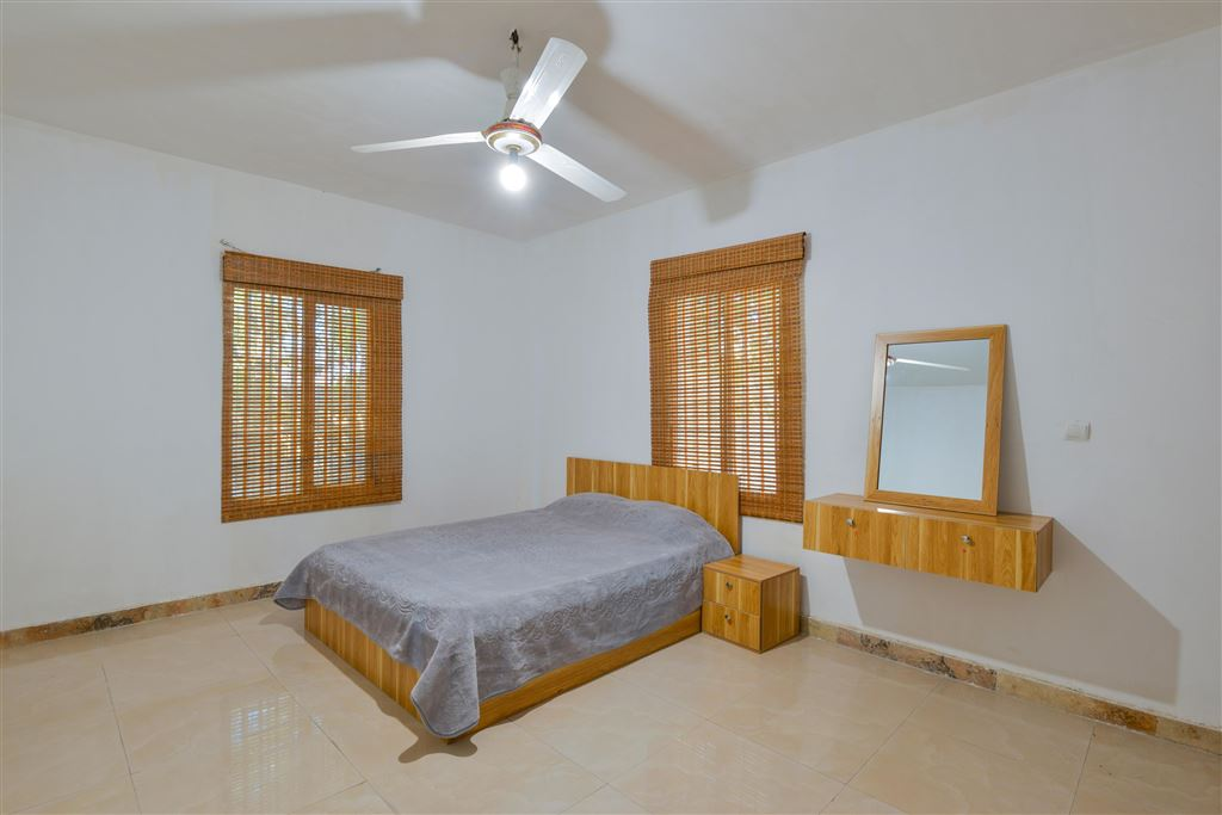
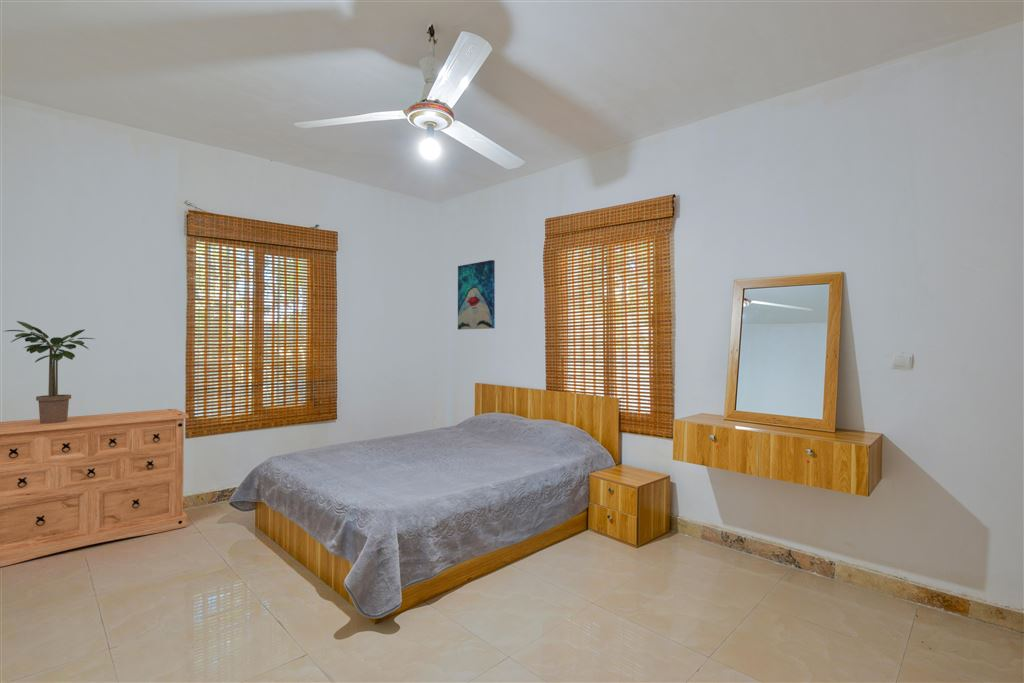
+ wall art [457,259,496,330]
+ dresser [0,408,190,568]
+ potted plant [2,320,95,424]
